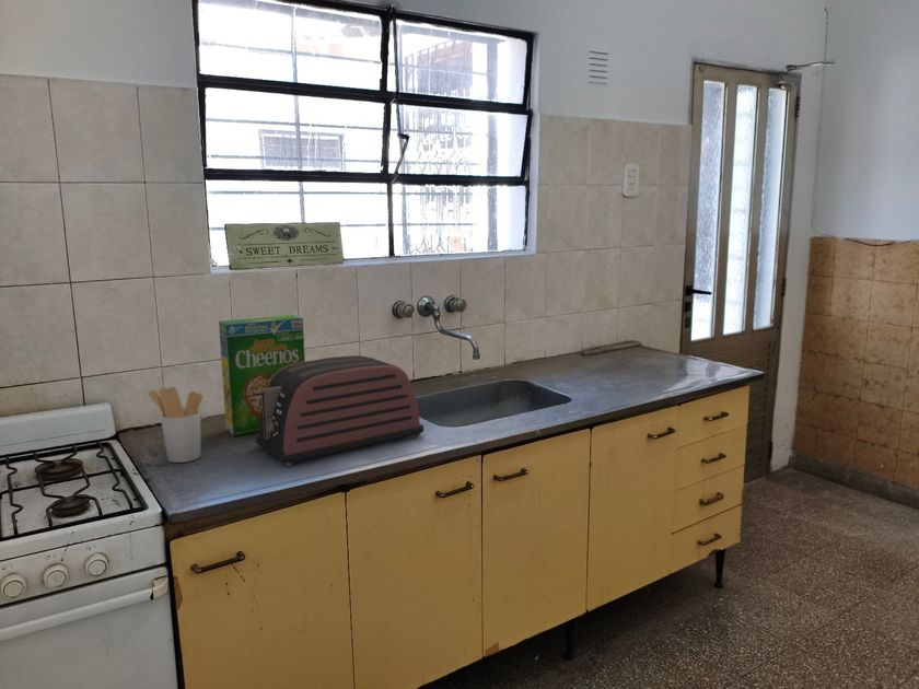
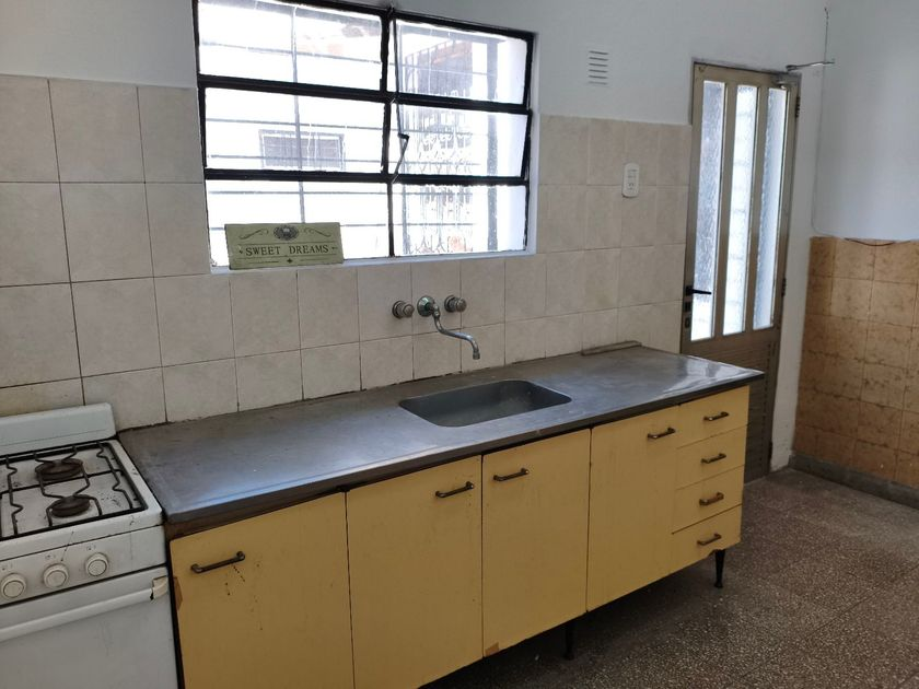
- utensil holder [148,386,203,464]
- cereal box [218,314,306,437]
- toaster [252,354,424,467]
